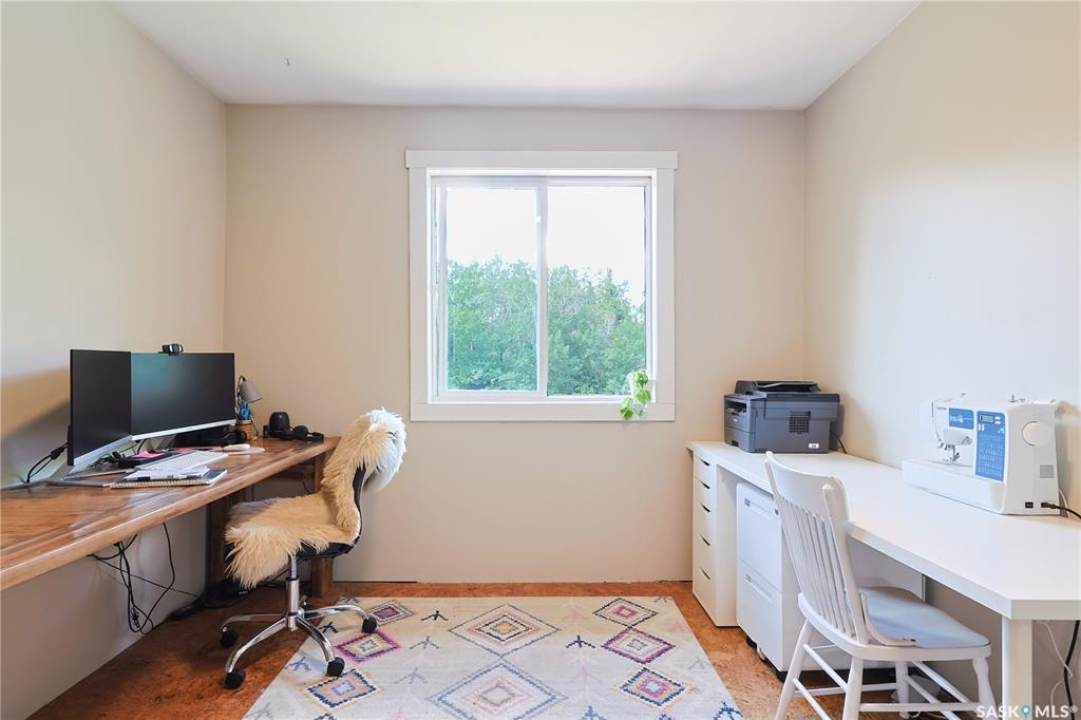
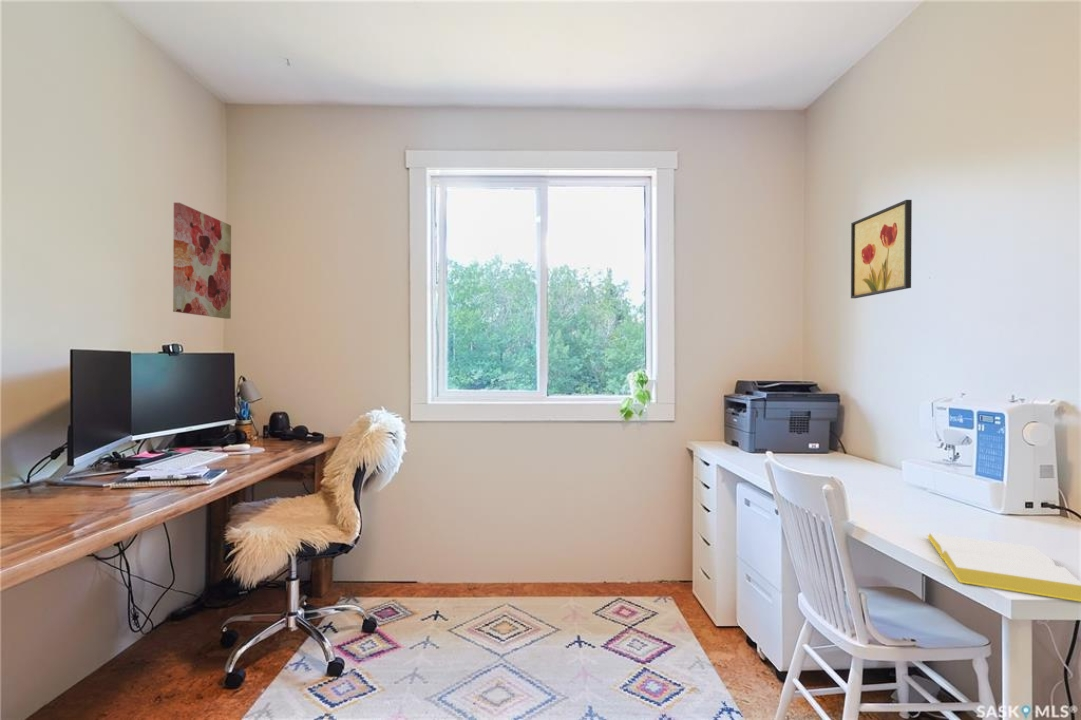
+ notepad [926,532,1081,603]
+ wall art [172,202,232,320]
+ wall art [850,199,913,299]
